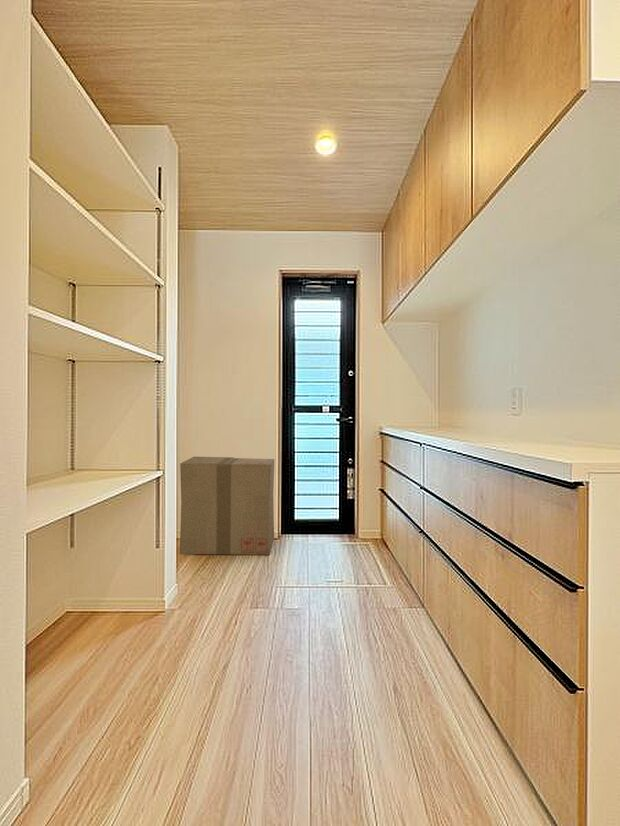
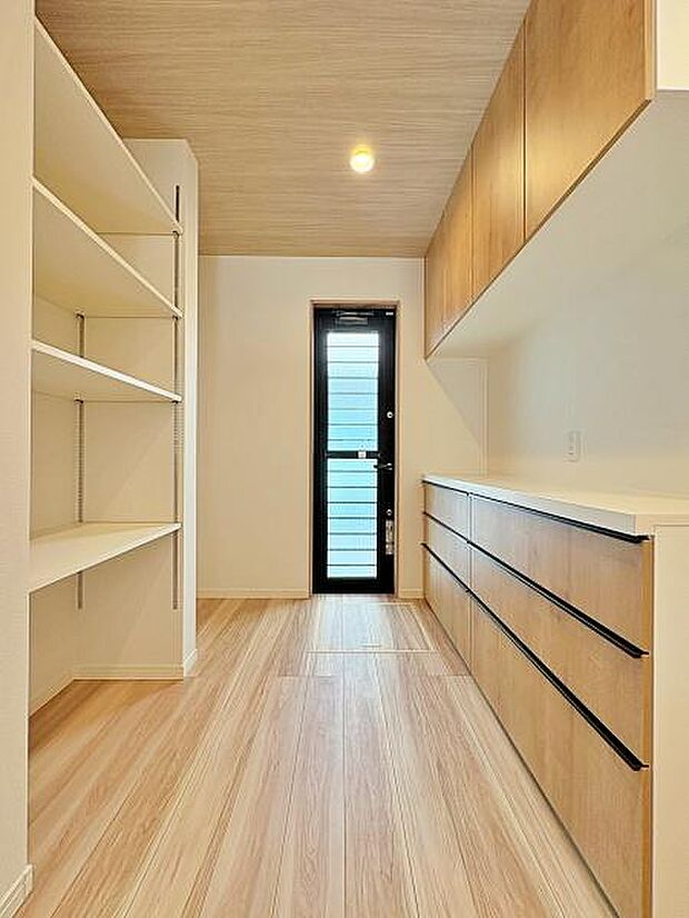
- cardboard box [179,456,276,556]
